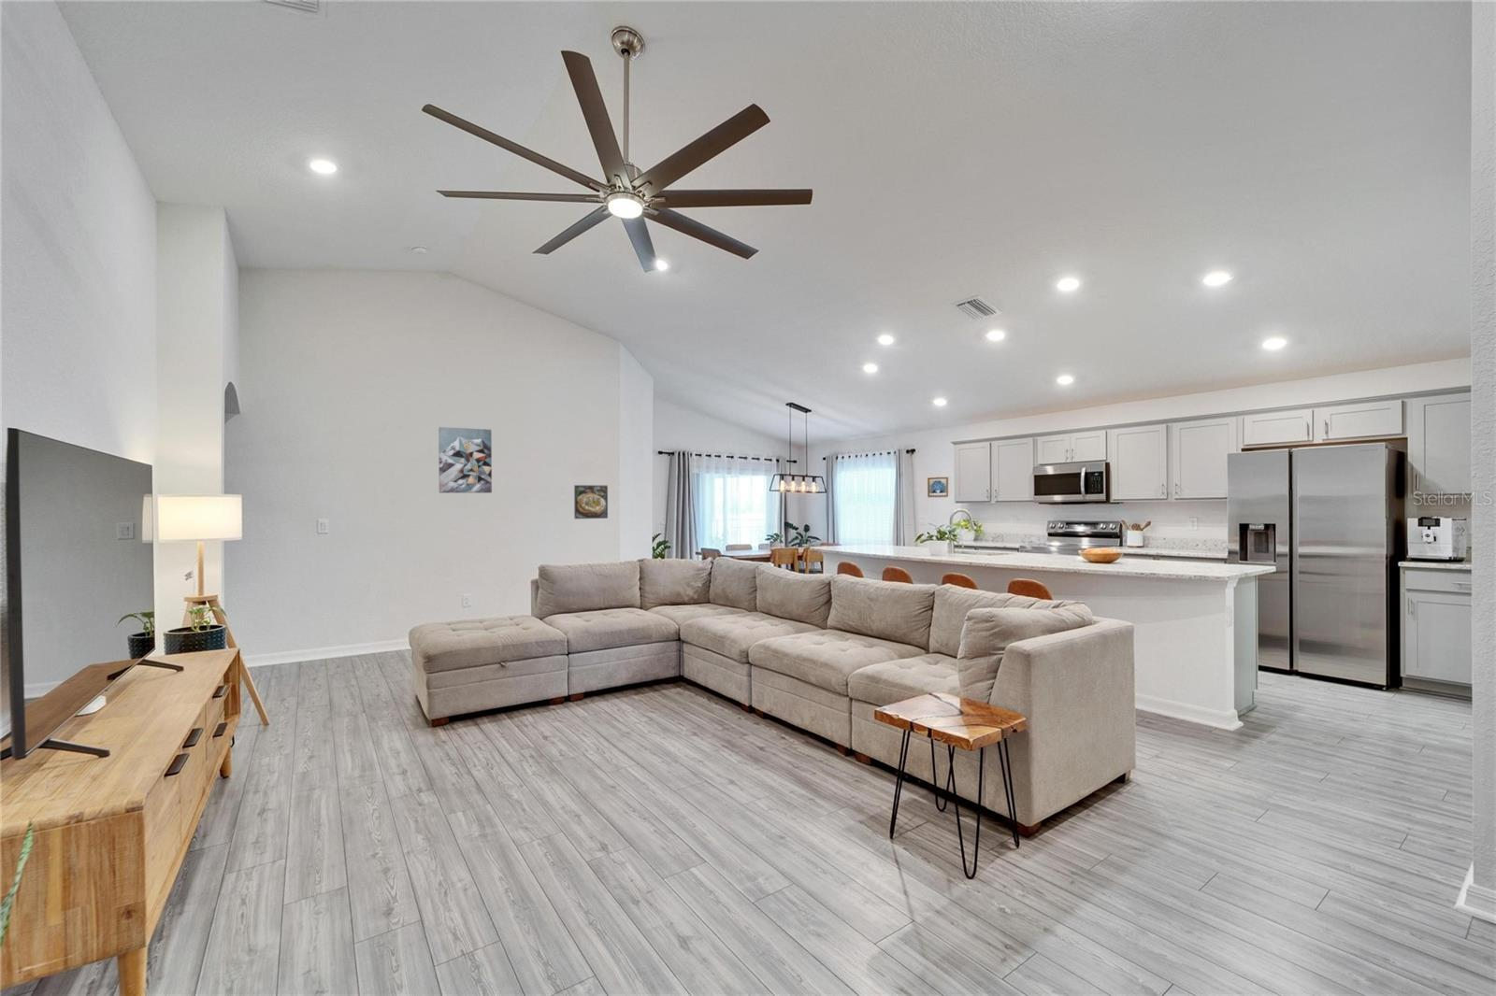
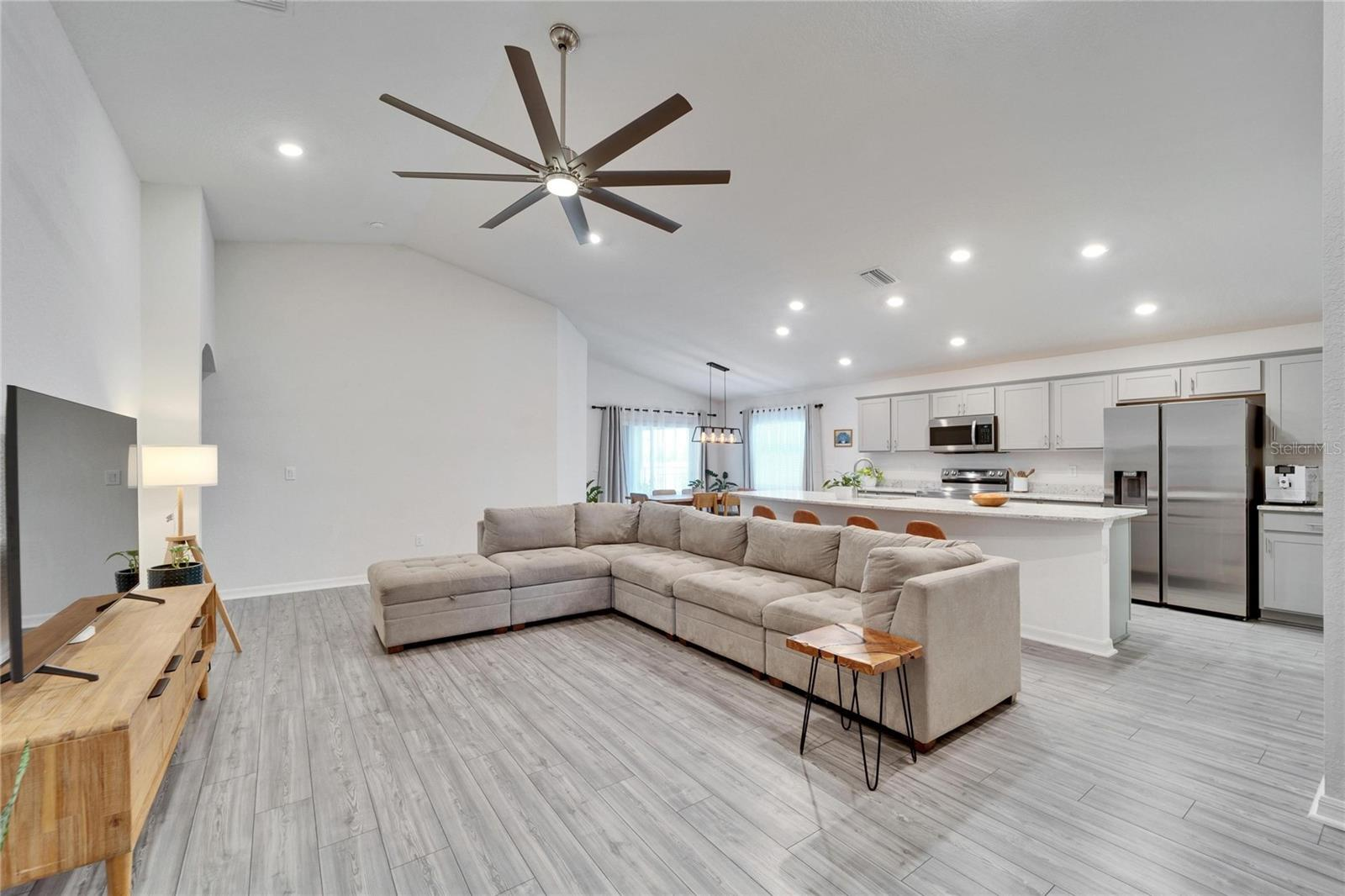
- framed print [573,484,608,519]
- wall art [437,426,493,494]
